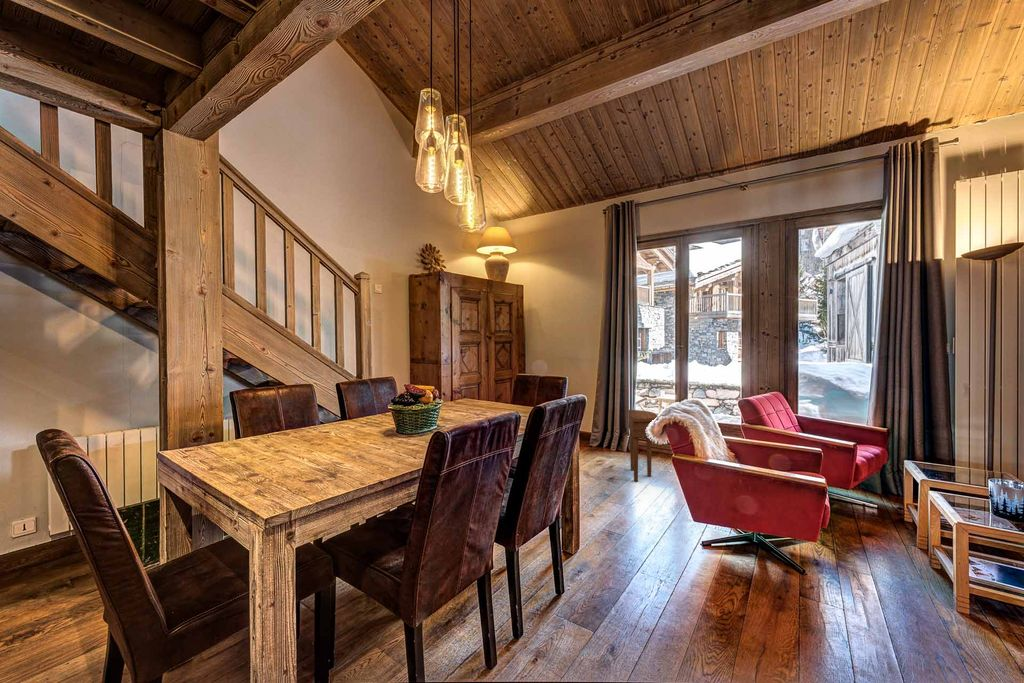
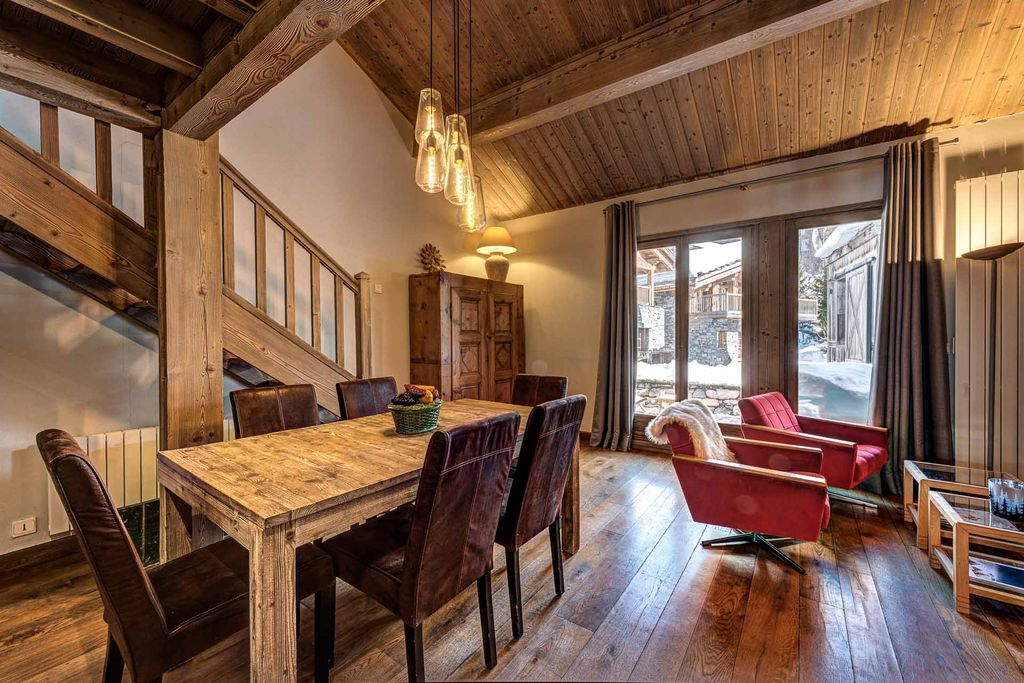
- side table [627,409,658,482]
